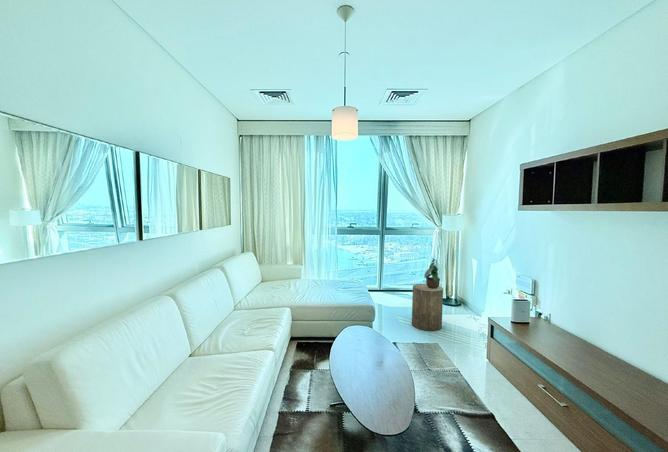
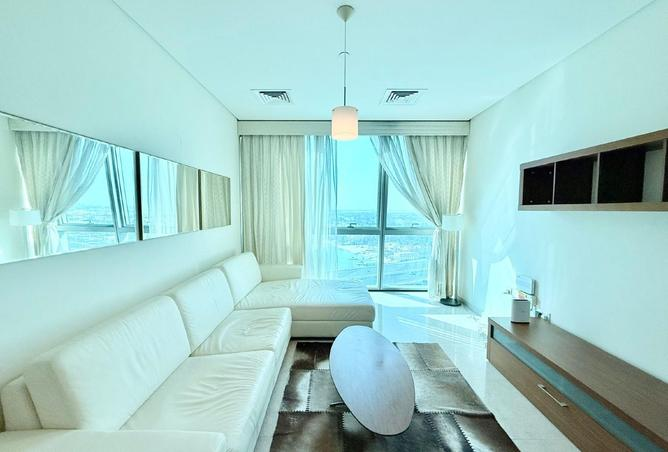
- stool [411,283,444,332]
- potted plant [423,257,441,289]
